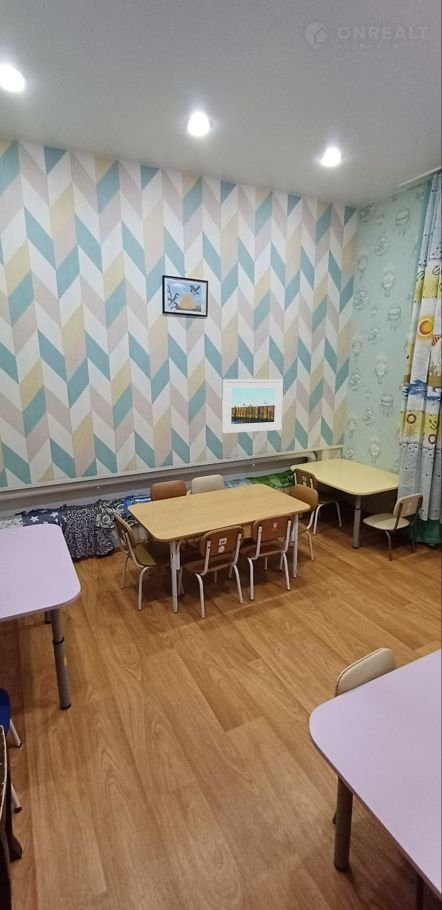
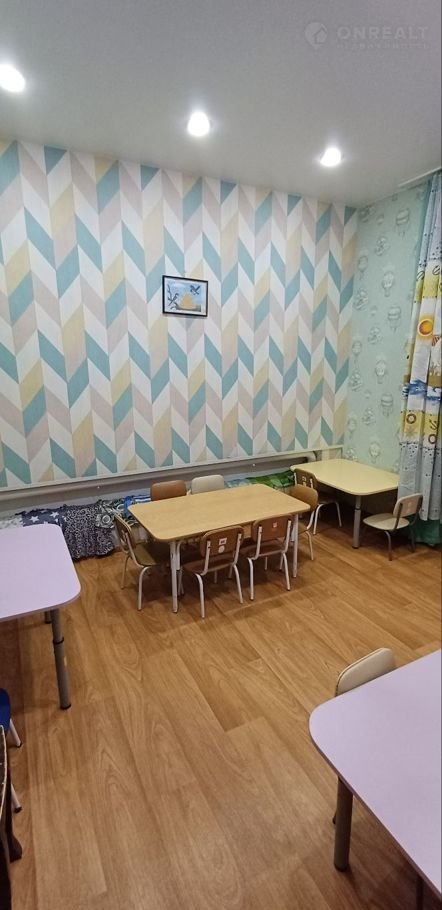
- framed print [222,378,284,434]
